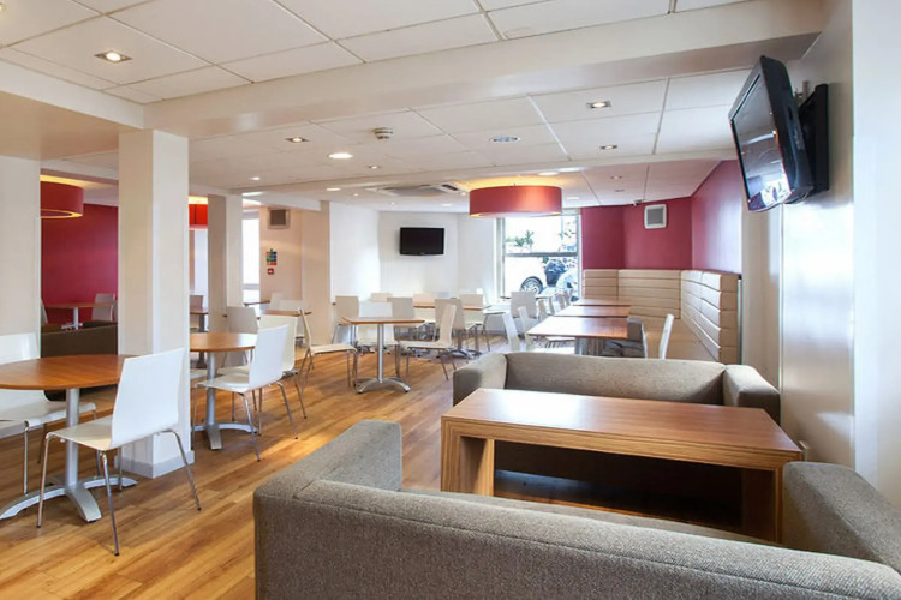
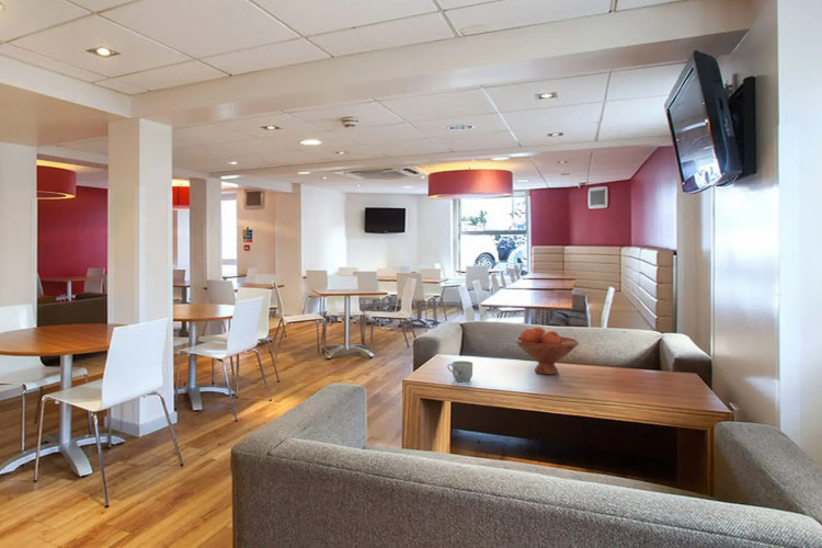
+ fruit bowl [514,326,580,376]
+ mug [446,359,473,383]
